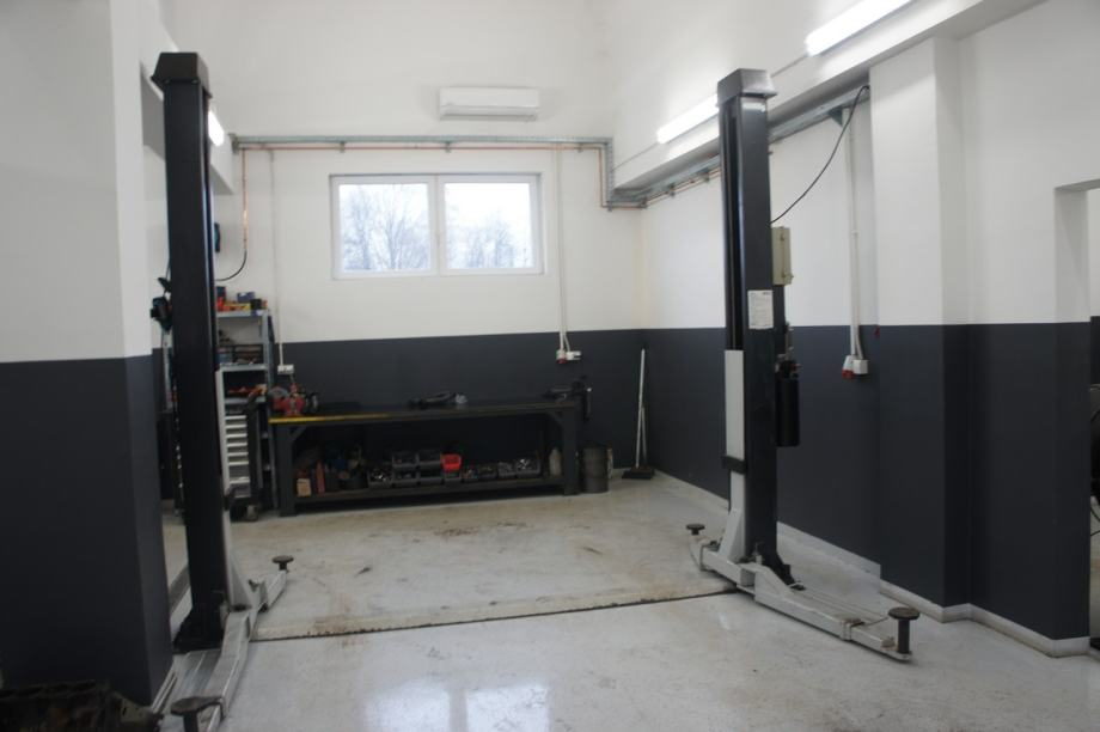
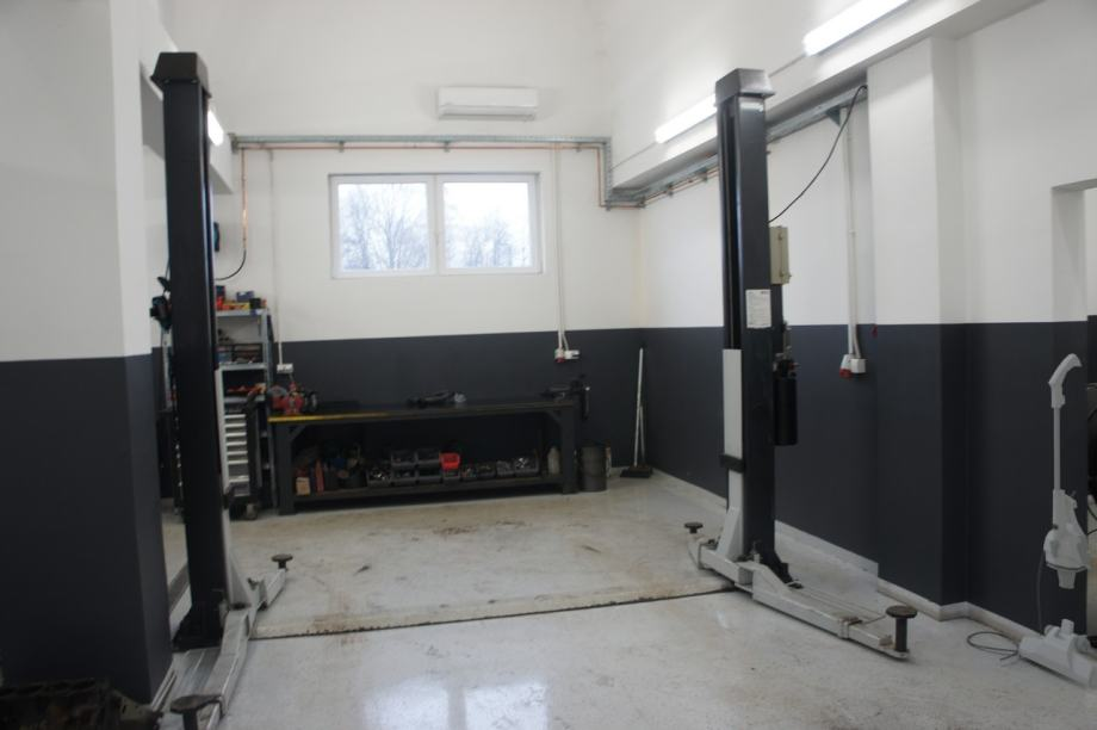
+ vacuum cleaner [966,353,1097,689]
